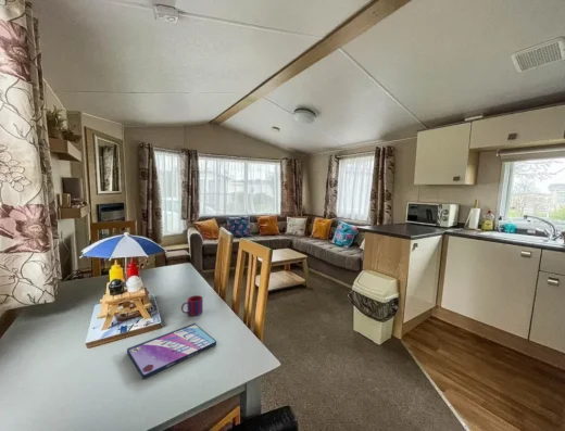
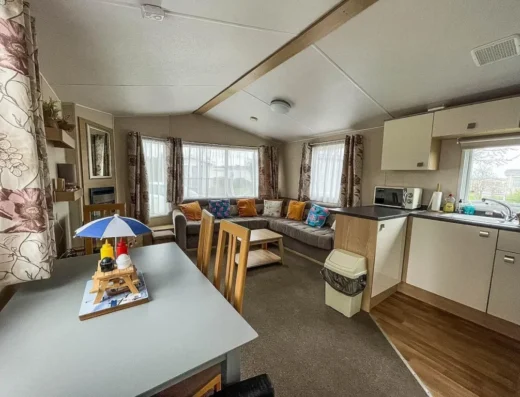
- video game case [126,322,217,380]
- mug [180,294,204,317]
